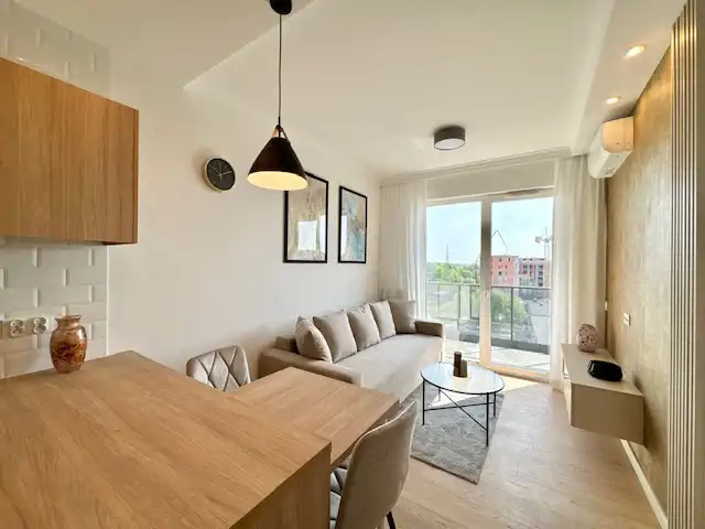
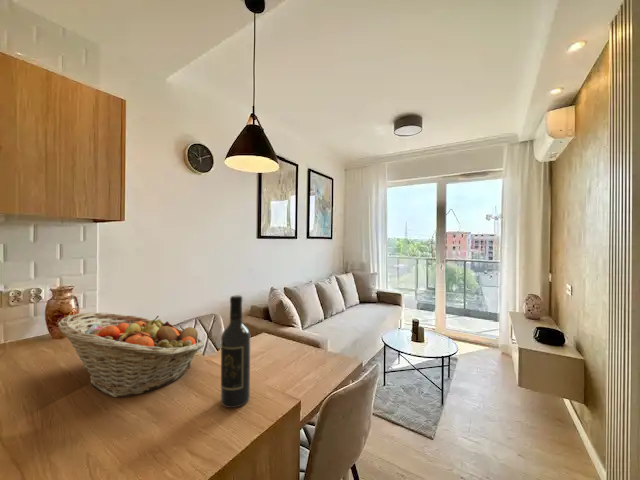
+ wine bottle [220,295,251,409]
+ fruit basket [56,312,205,398]
